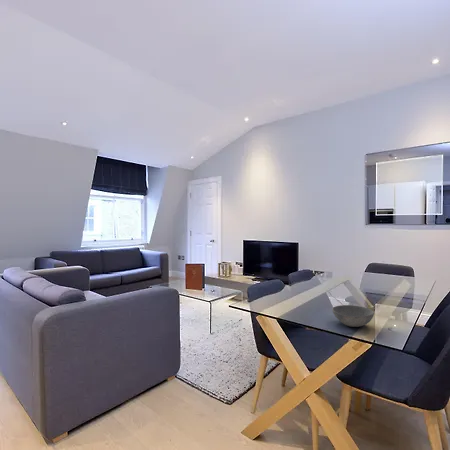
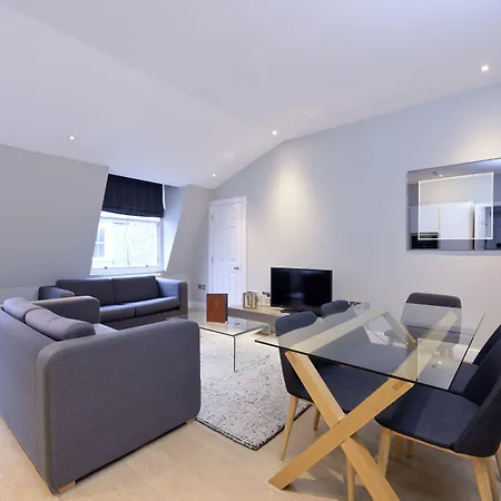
- bowl [331,304,375,328]
